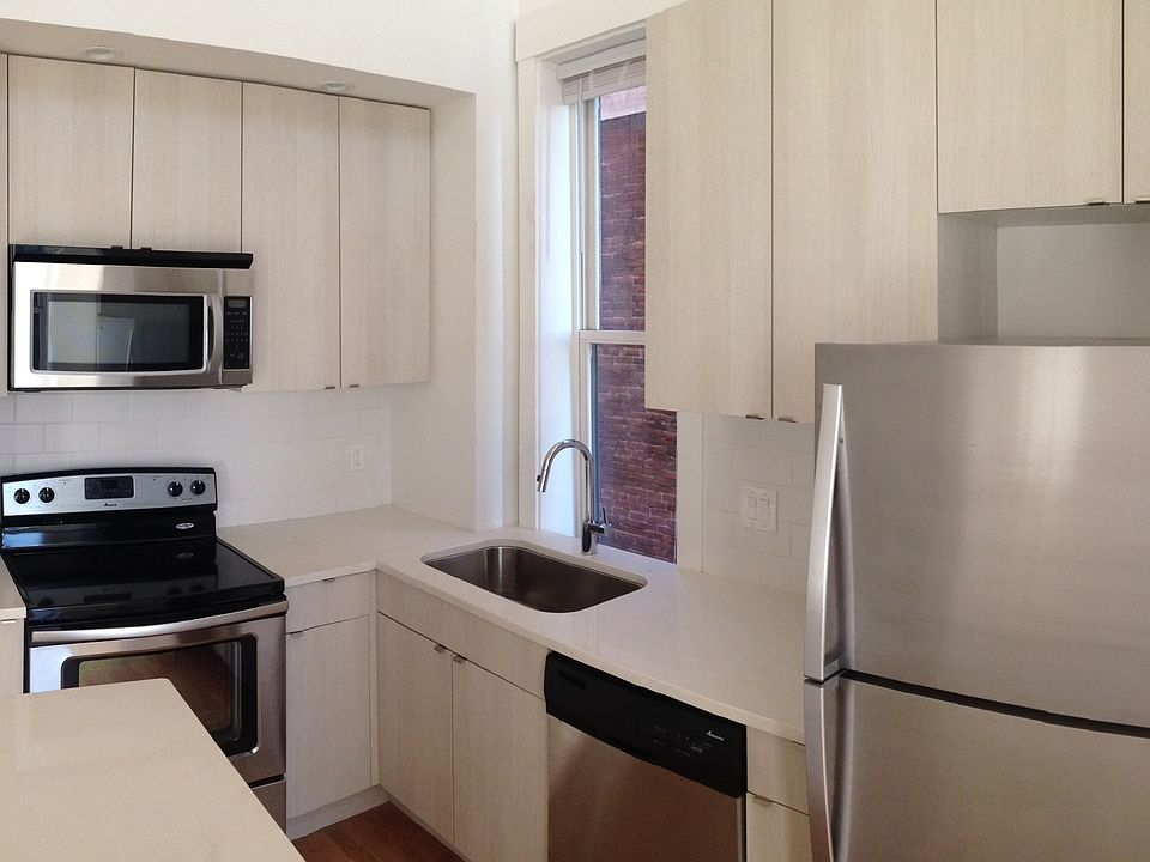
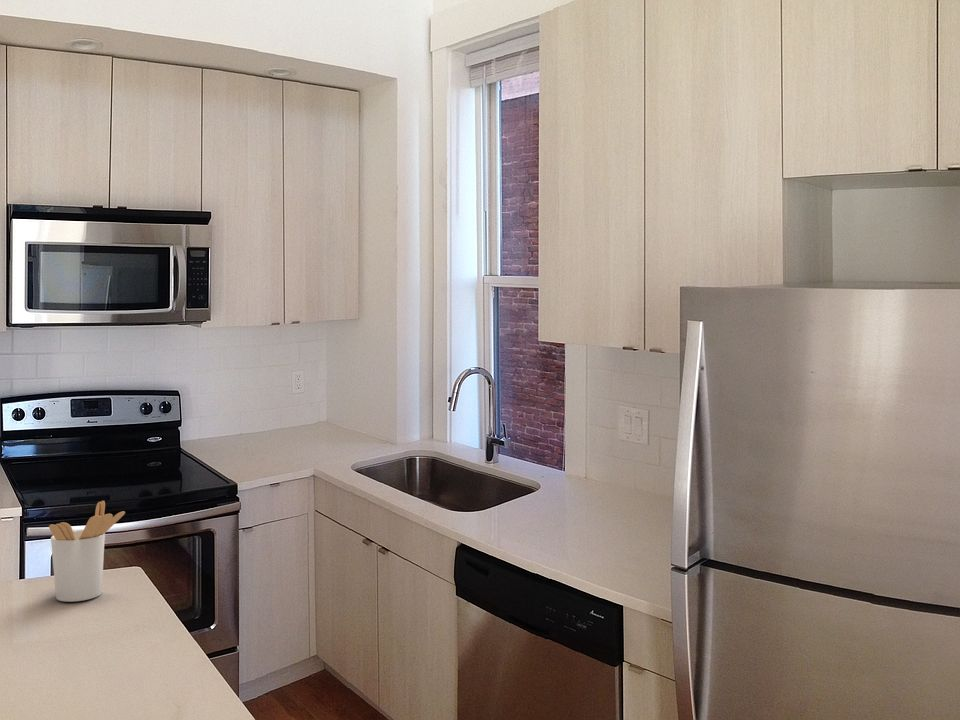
+ utensil holder [48,500,126,603]
